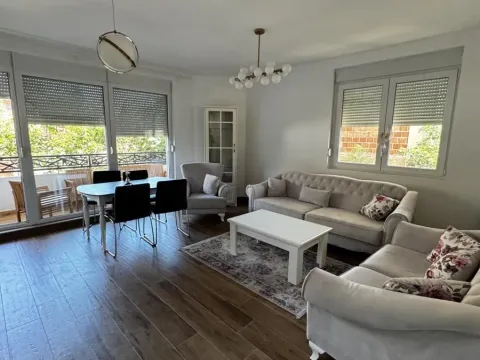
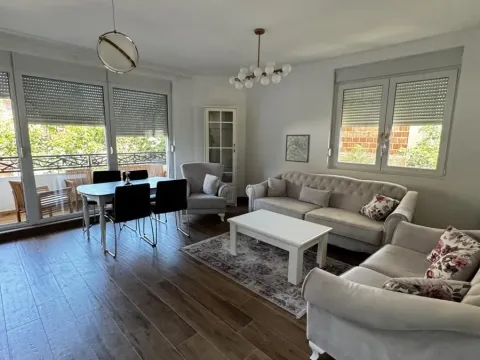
+ wall art [284,134,311,164]
